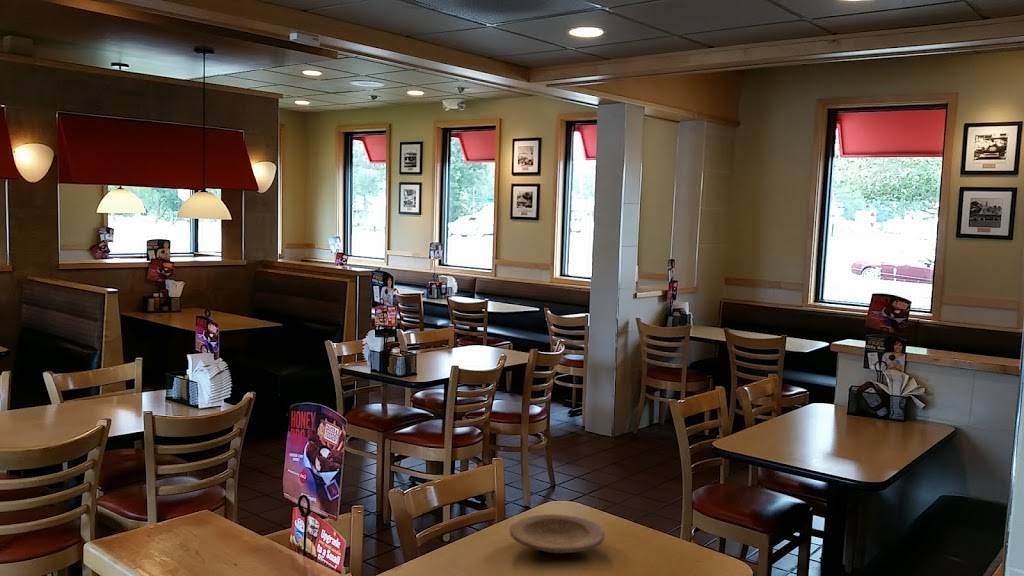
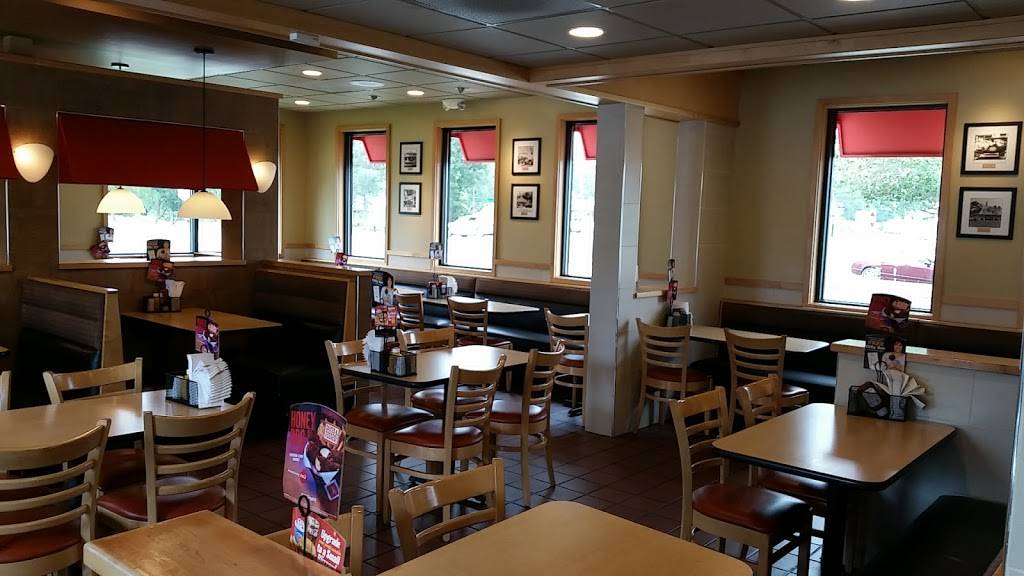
- plate [509,513,606,555]
